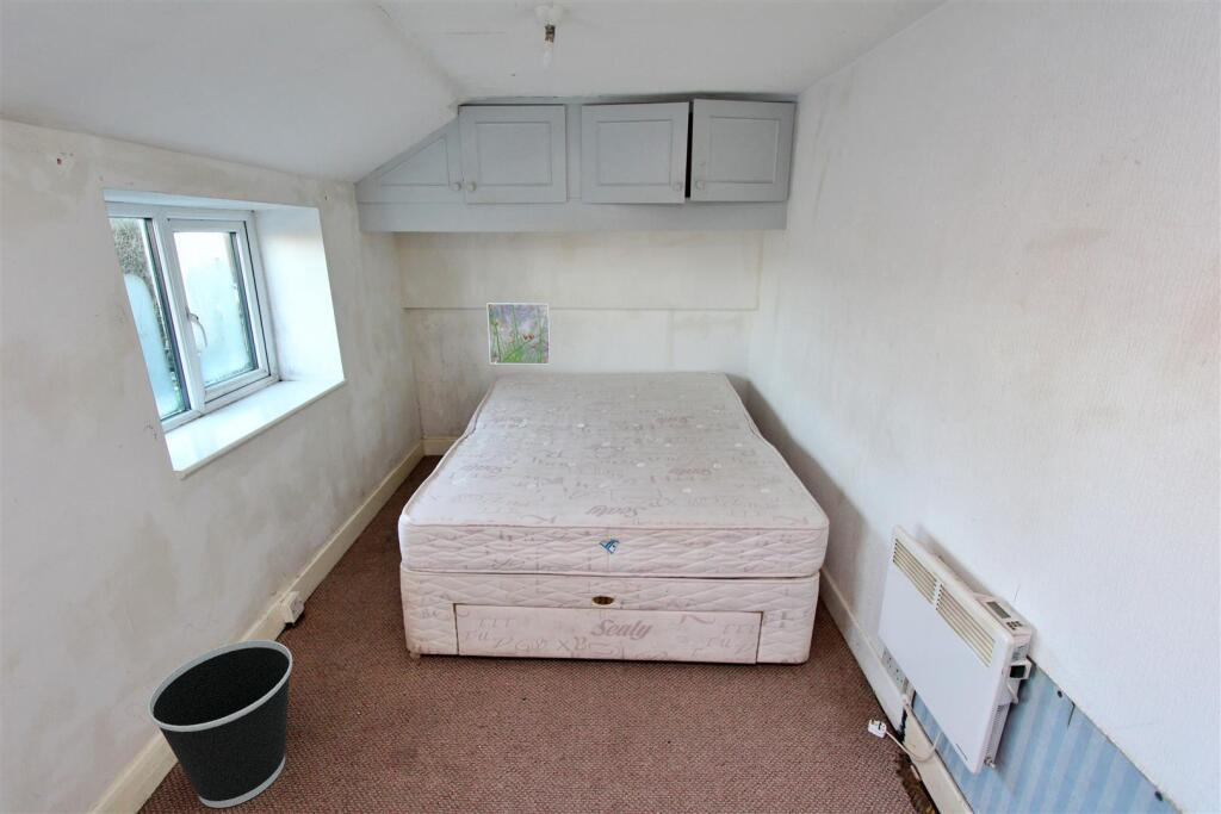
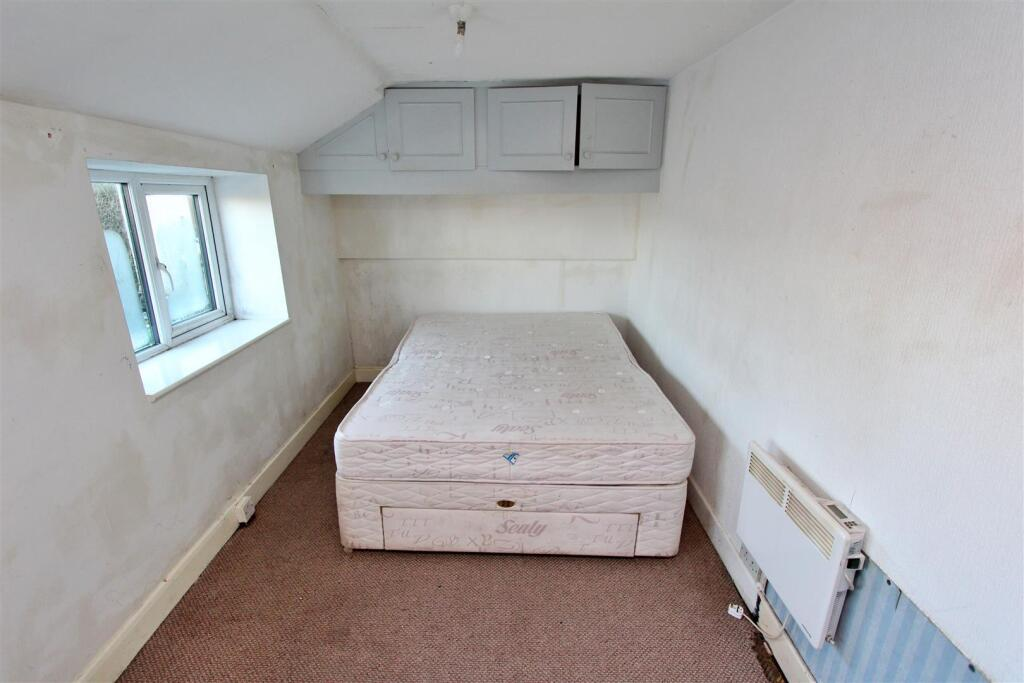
- wastebasket [147,639,293,809]
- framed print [485,302,552,366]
